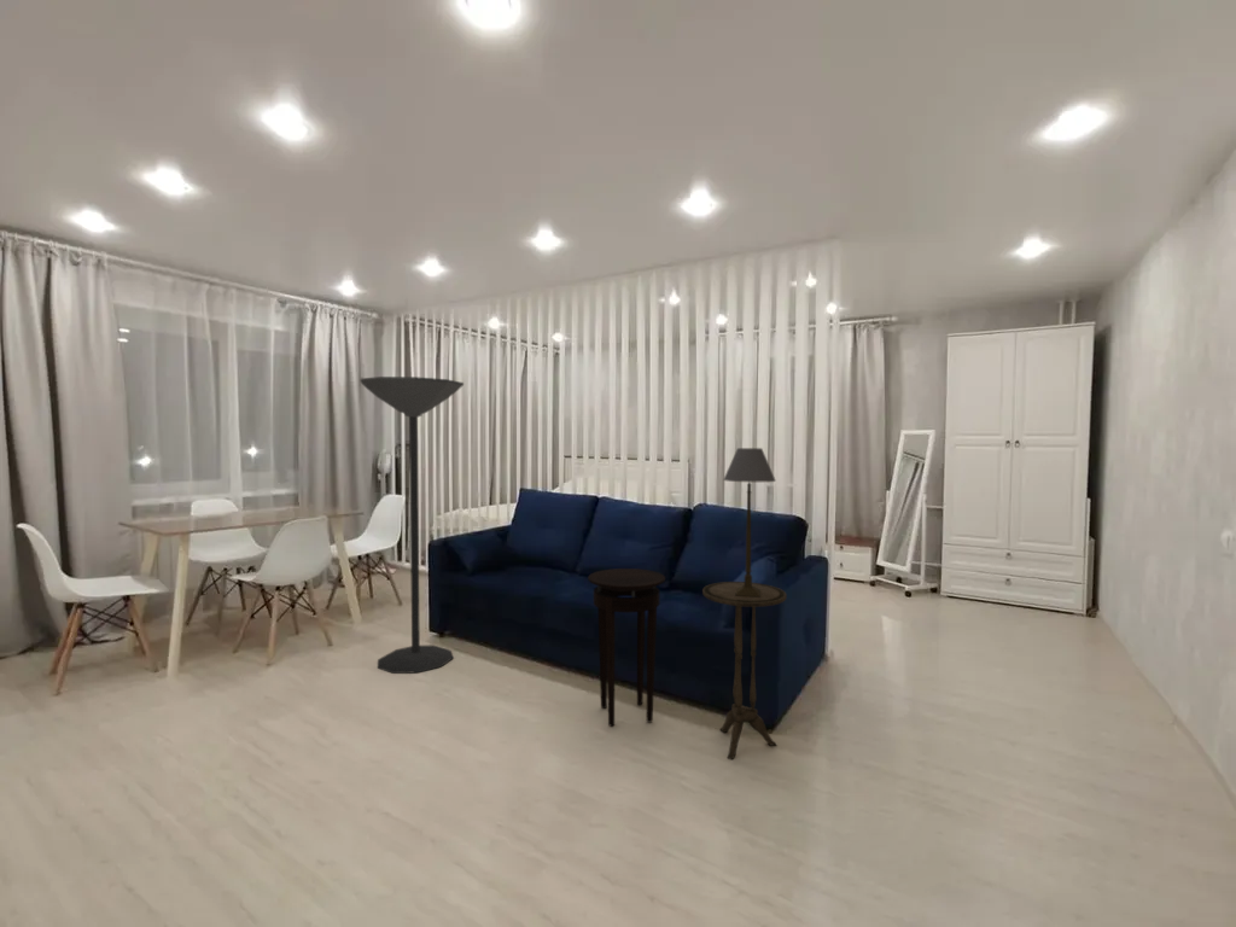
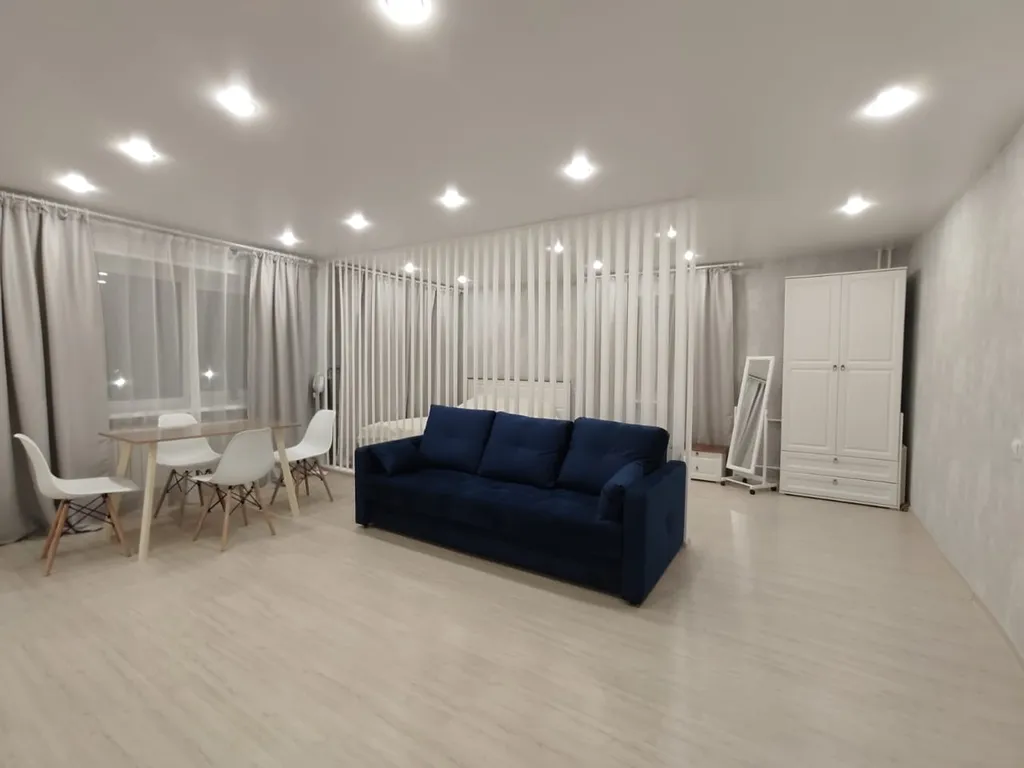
- floor lamp [358,375,465,675]
- stool [587,567,666,728]
- side table [701,581,788,760]
- table lamp [722,447,777,597]
